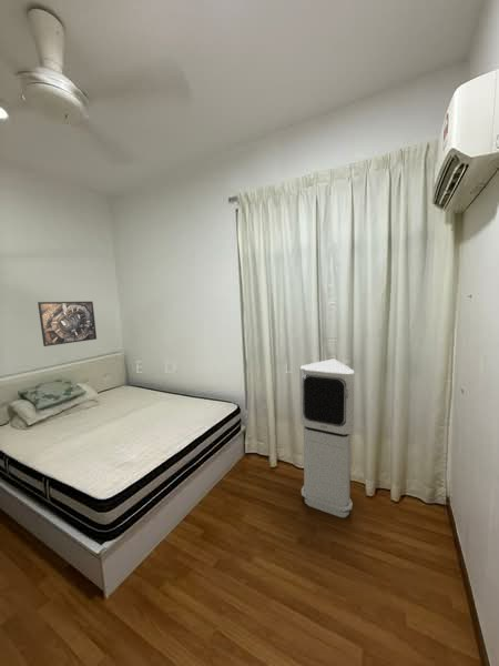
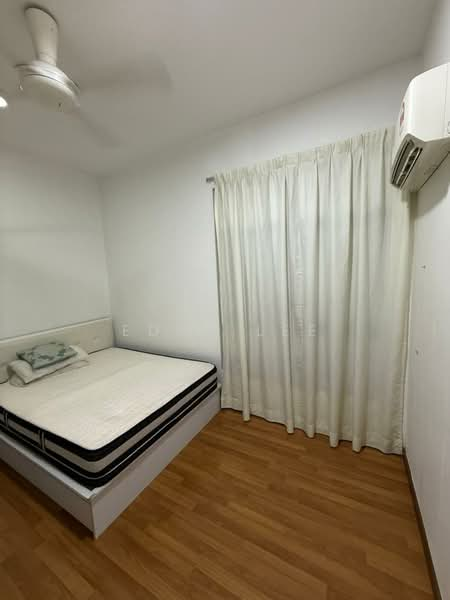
- air purifier [298,357,355,518]
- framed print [37,301,98,347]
